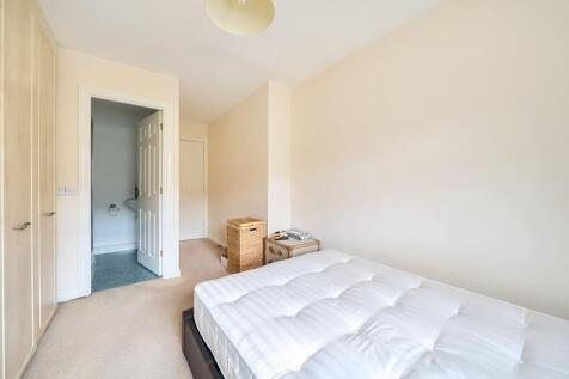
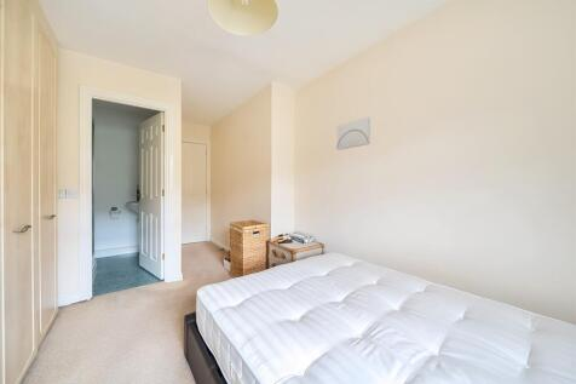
+ wall art [336,116,371,151]
